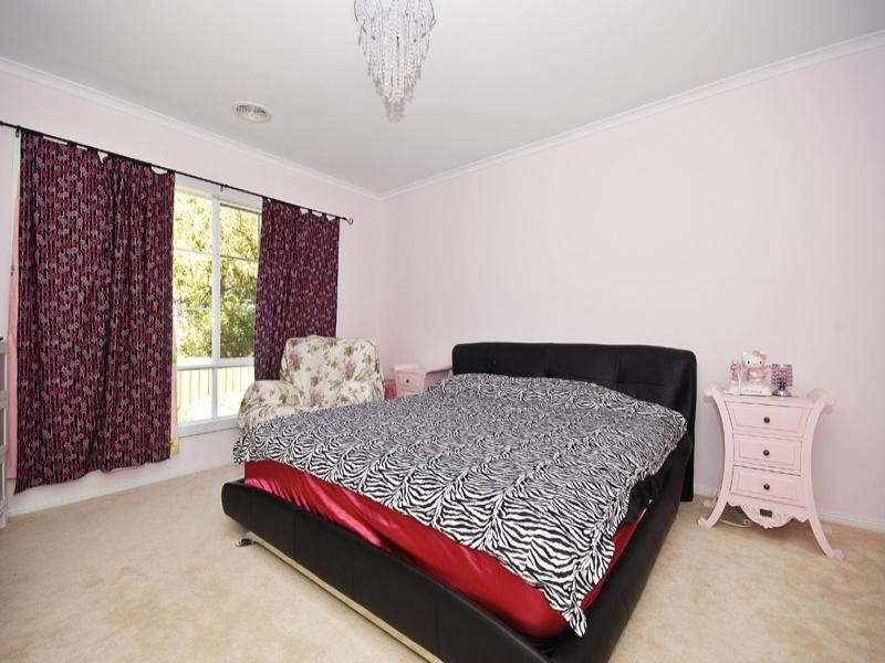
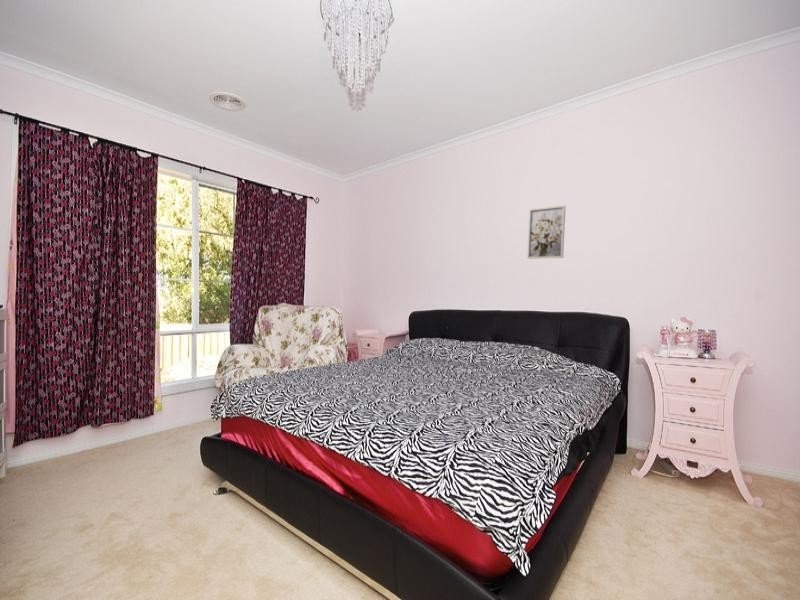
+ wall art [526,204,567,260]
